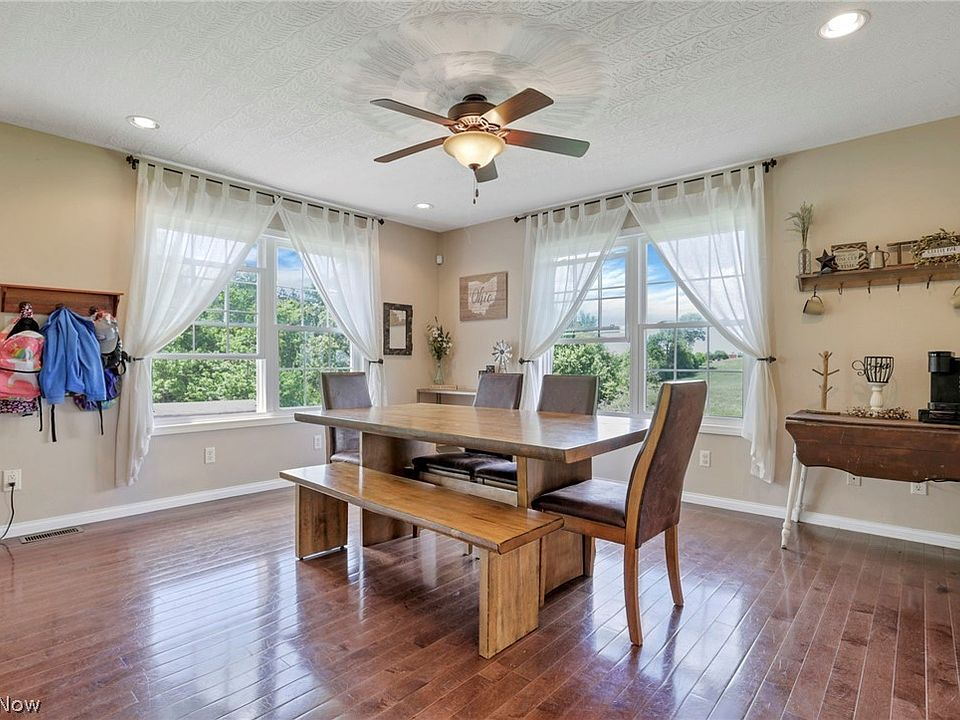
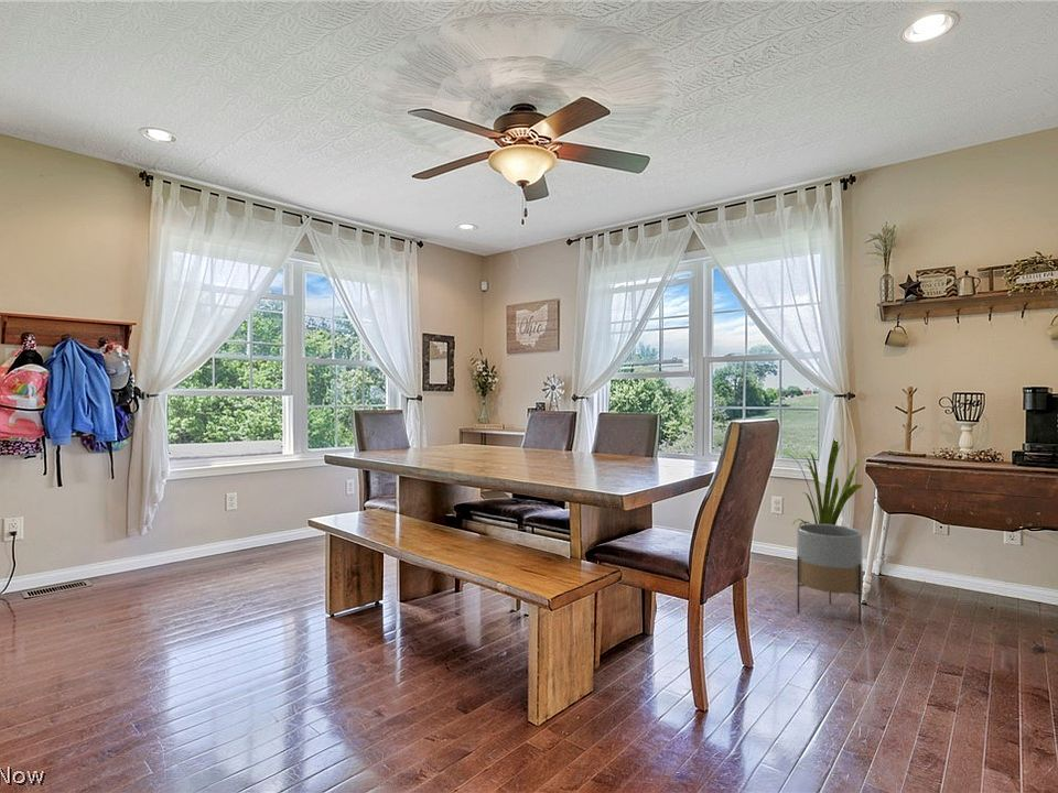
+ planter [796,523,864,624]
+ house plant [781,438,865,526]
